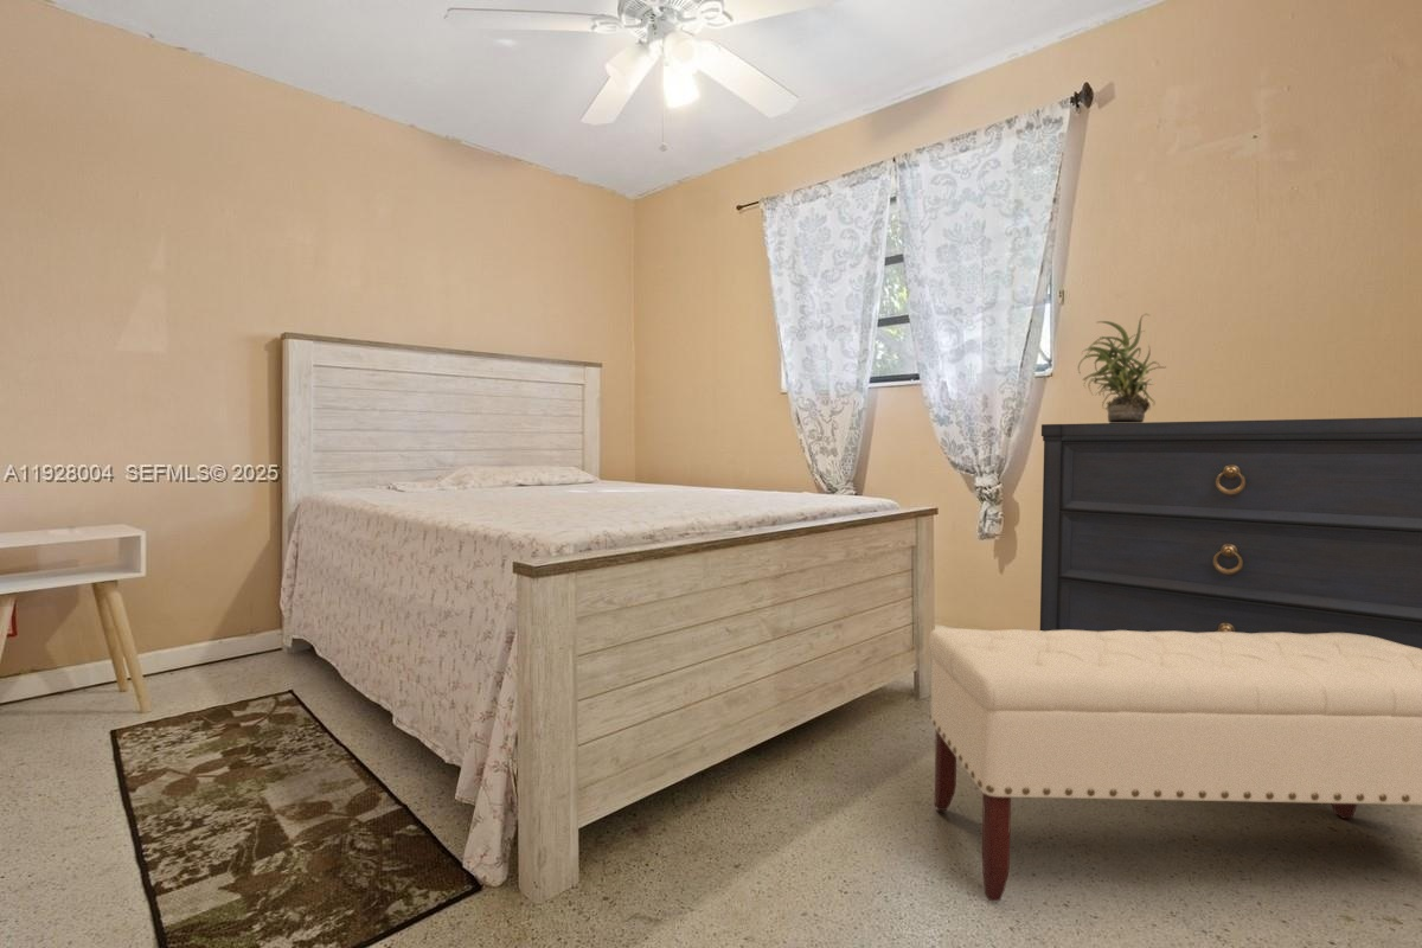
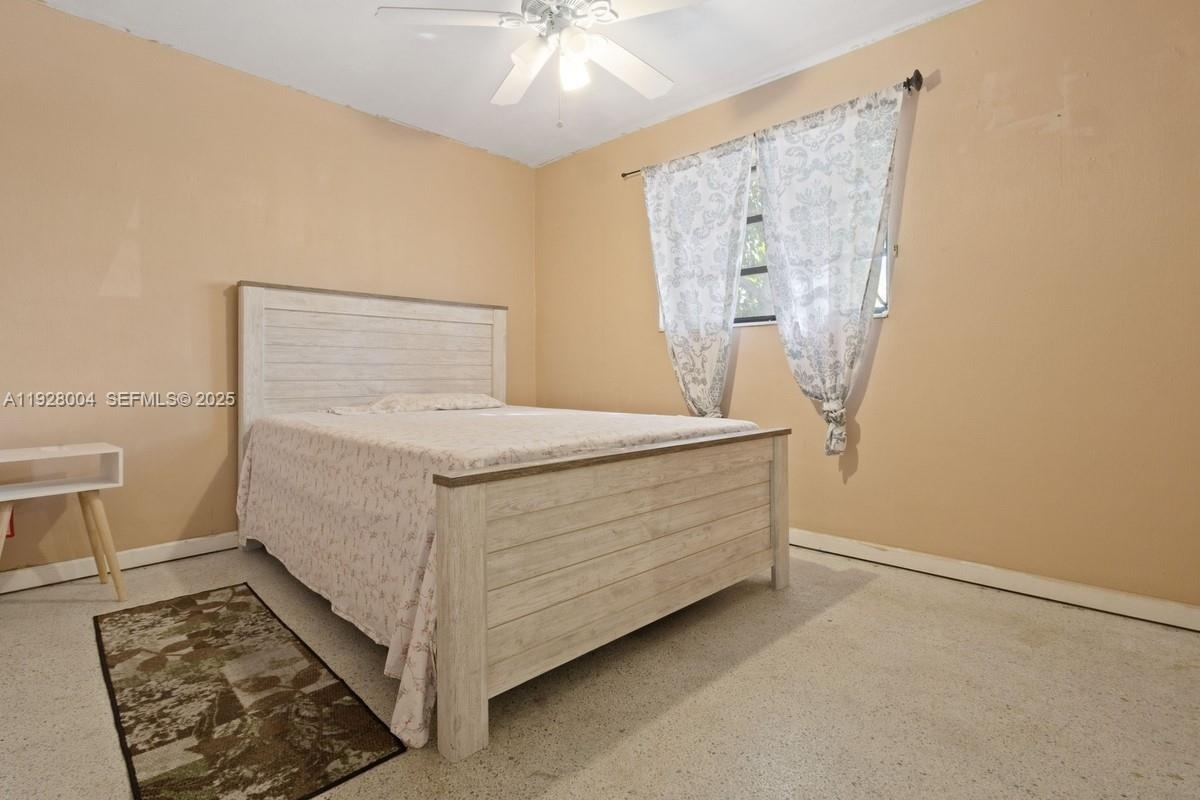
- dresser [1039,416,1422,649]
- potted plant [1077,313,1166,423]
- bench [928,627,1422,902]
